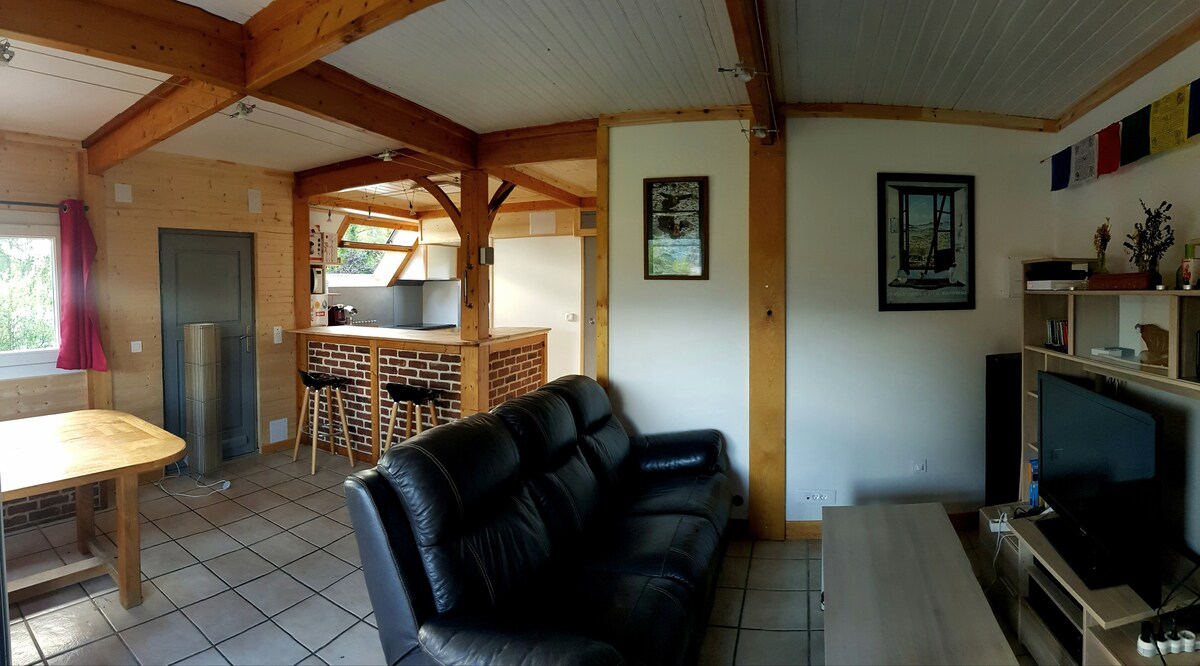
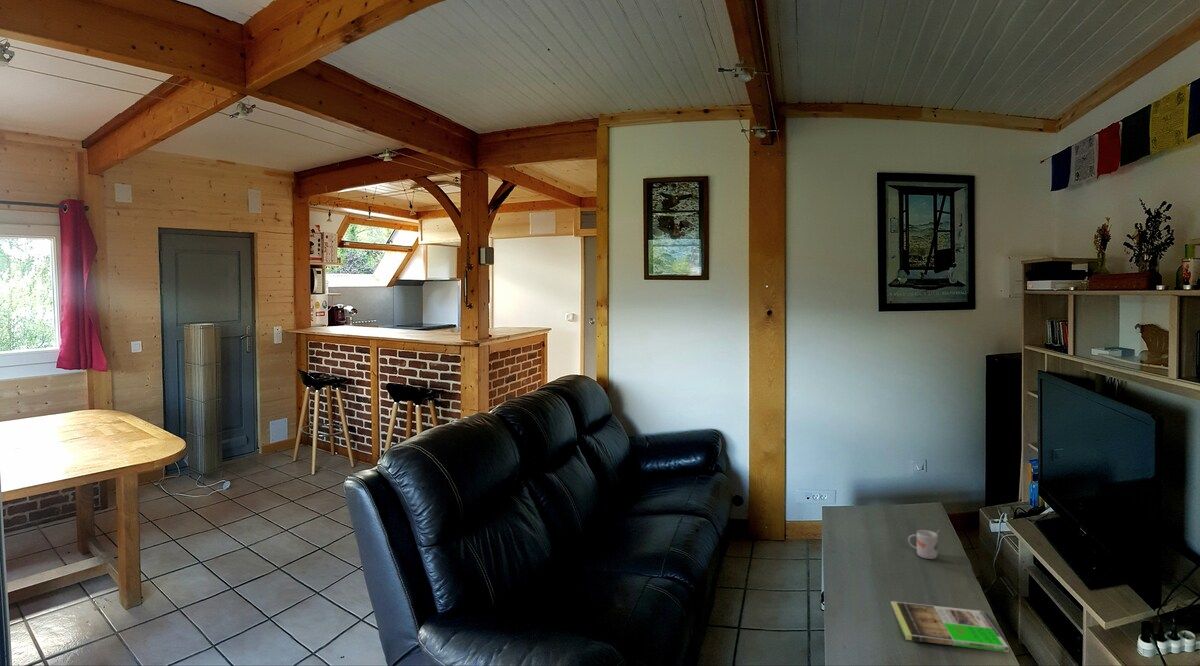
+ mug [907,528,941,560]
+ magazine [890,600,1010,653]
